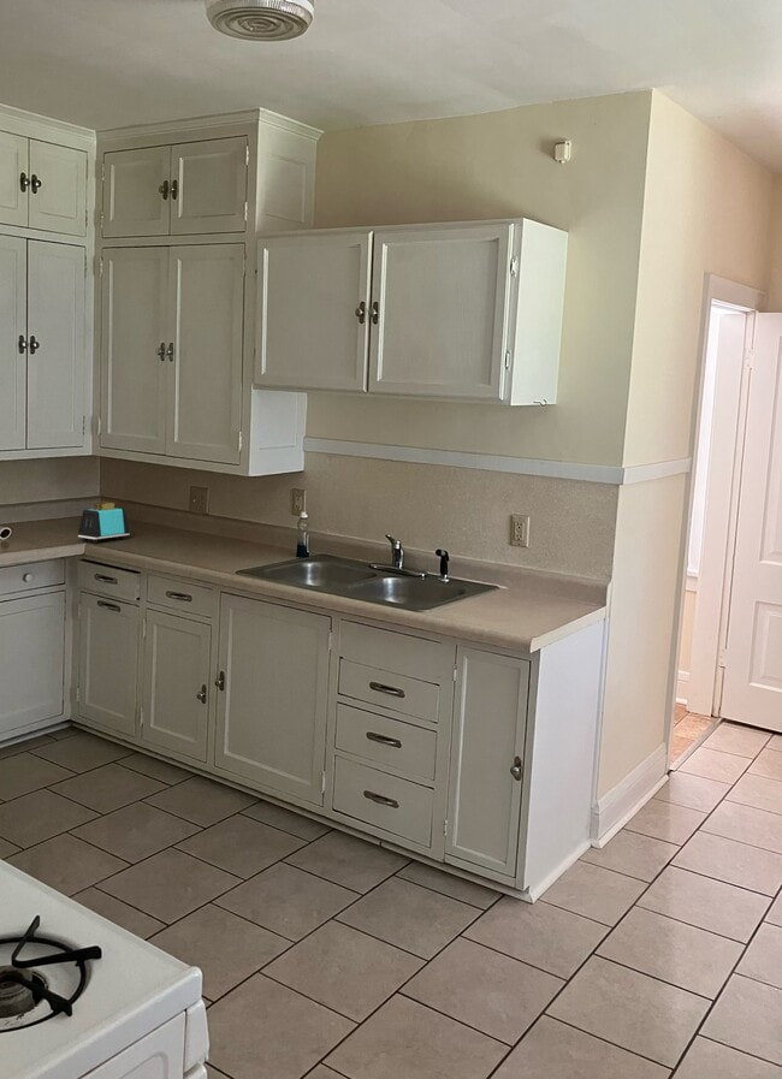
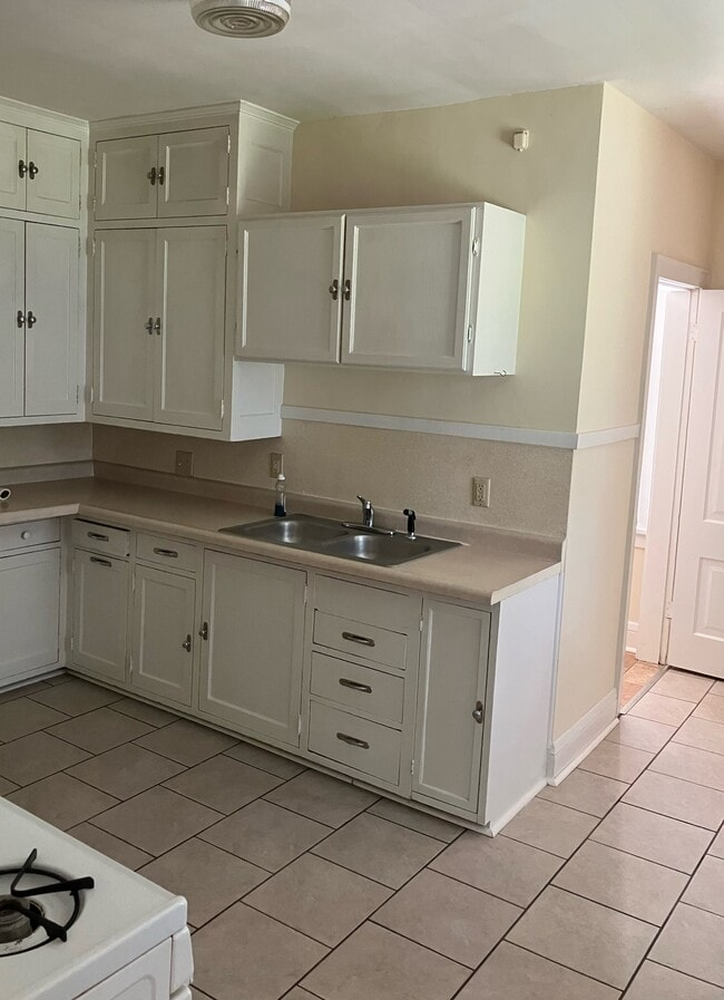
- toaster [77,500,131,544]
